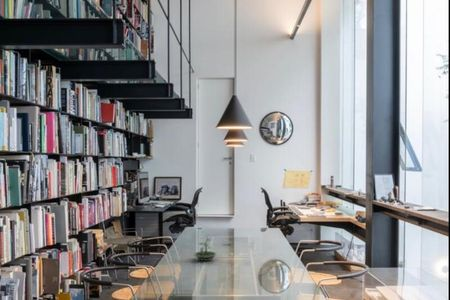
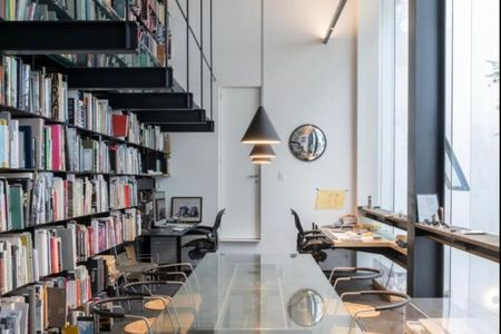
- terrarium [193,235,218,262]
